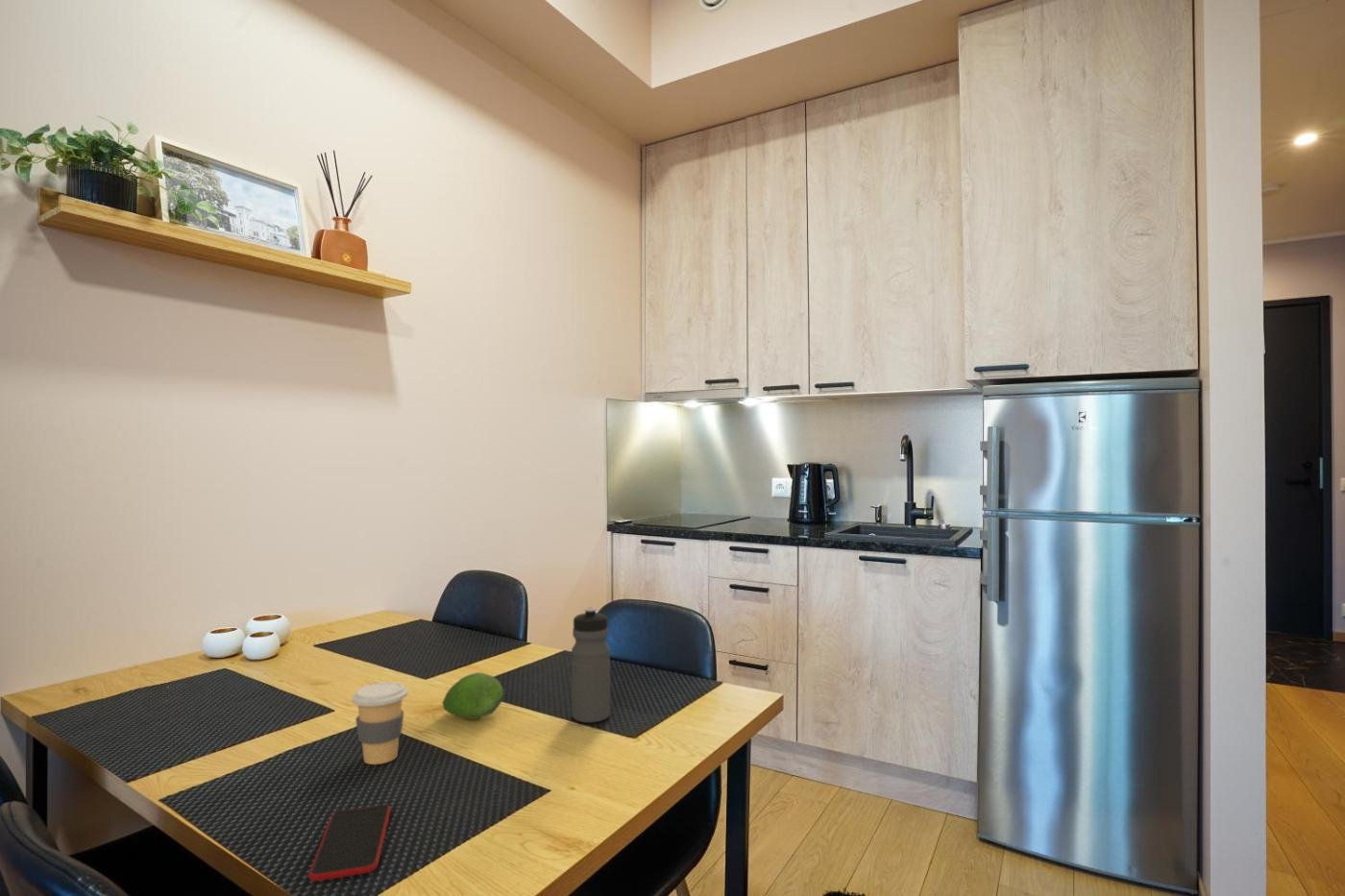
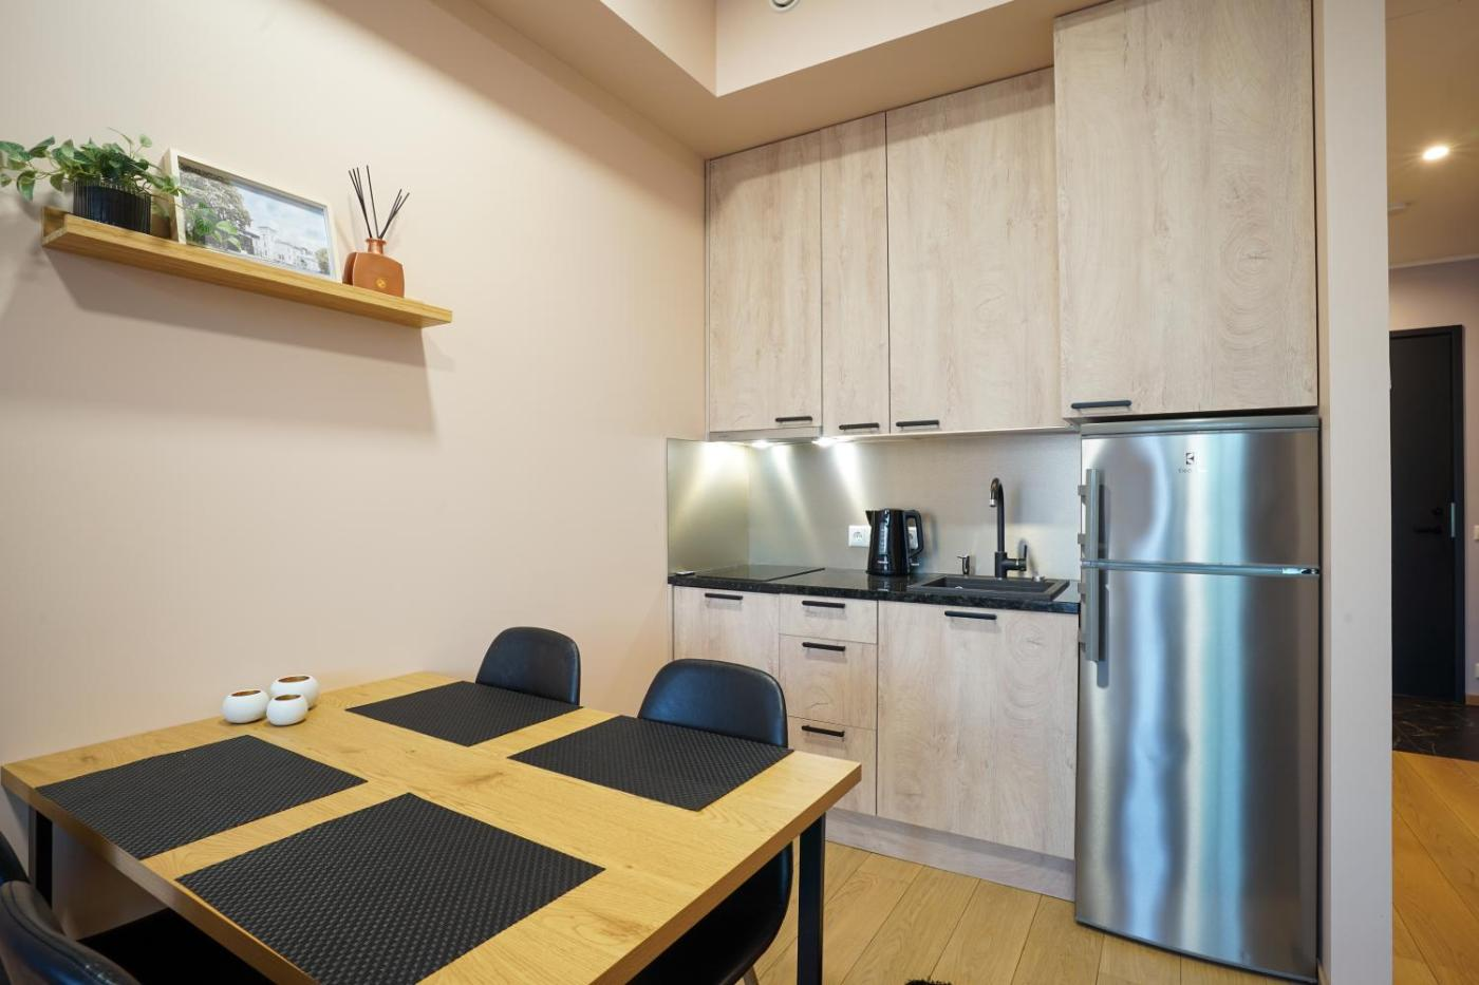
- fruit [442,671,504,720]
- coffee cup [352,681,408,765]
- smartphone [307,804,392,883]
- water bottle [571,606,611,724]
